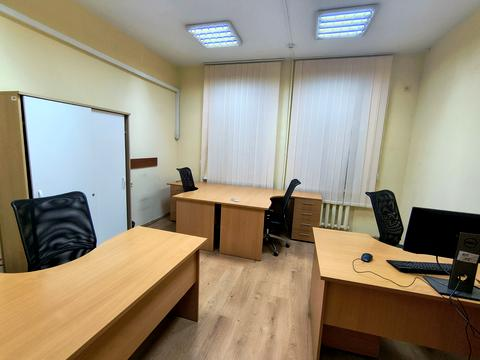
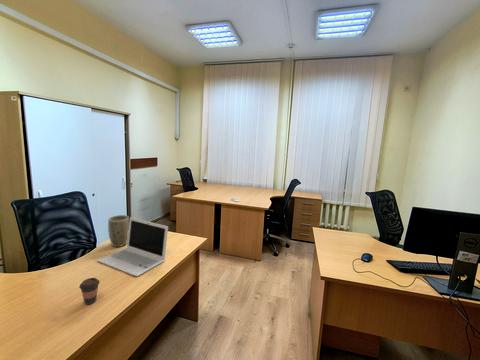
+ laptop [96,216,169,277]
+ plant pot [107,214,130,248]
+ coffee cup [78,277,101,306]
